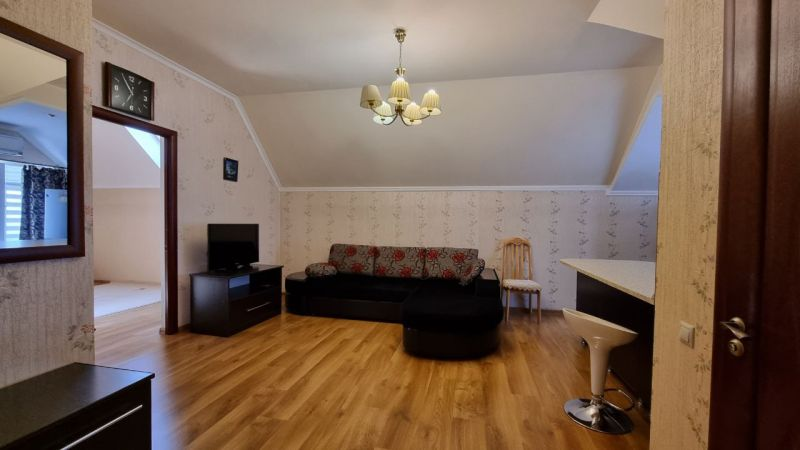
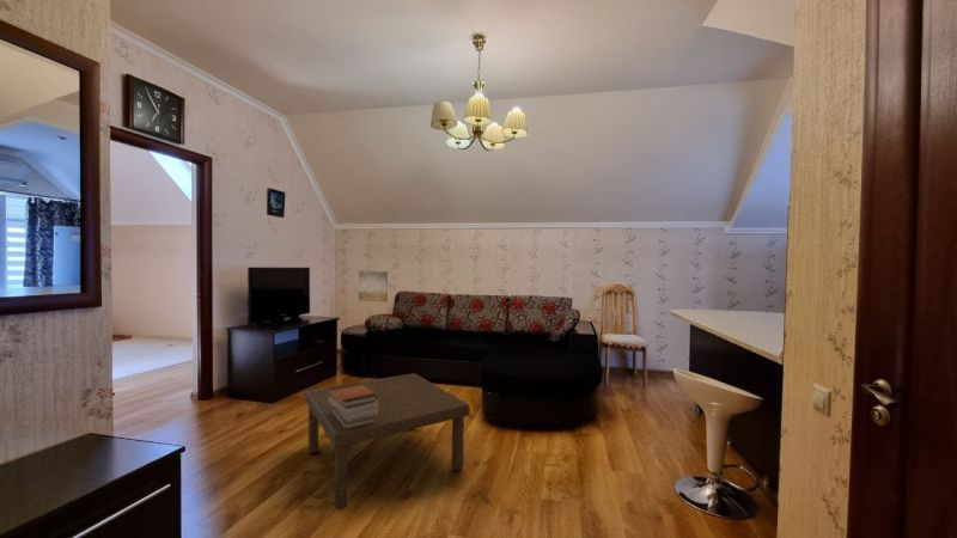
+ book stack [328,381,378,428]
+ wall art [358,270,389,304]
+ coffee table [304,372,471,511]
